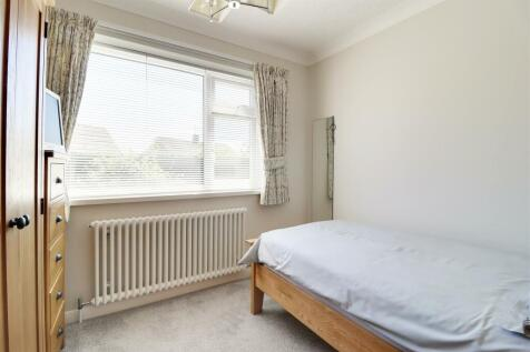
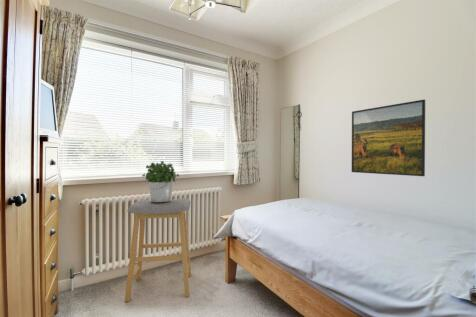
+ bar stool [124,197,192,303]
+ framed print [351,99,426,177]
+ potted plant [141,160,181,202]
